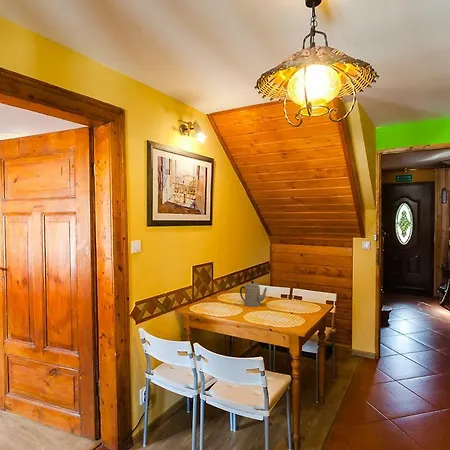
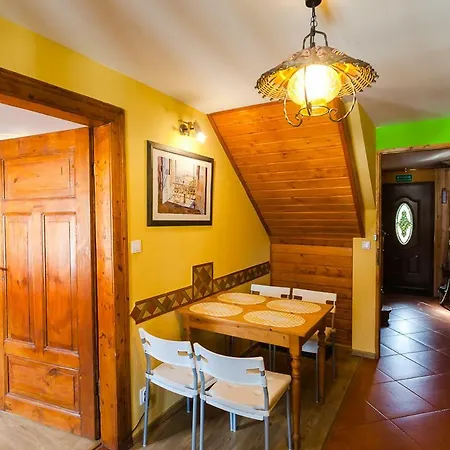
- teapot [239,280,268,308]
